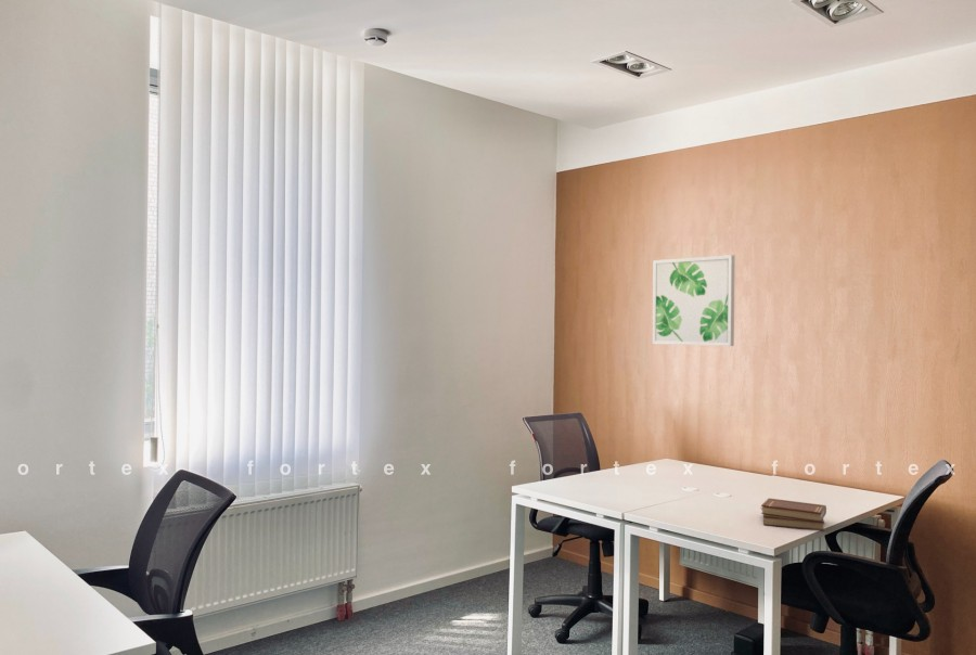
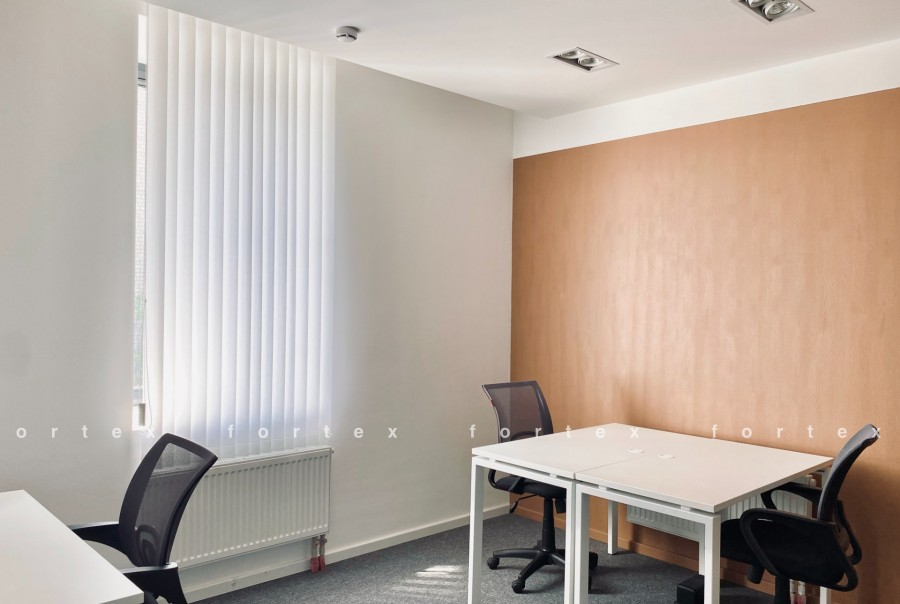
- book set [760,498,827,532]
- wall art [652,254,735,347]
